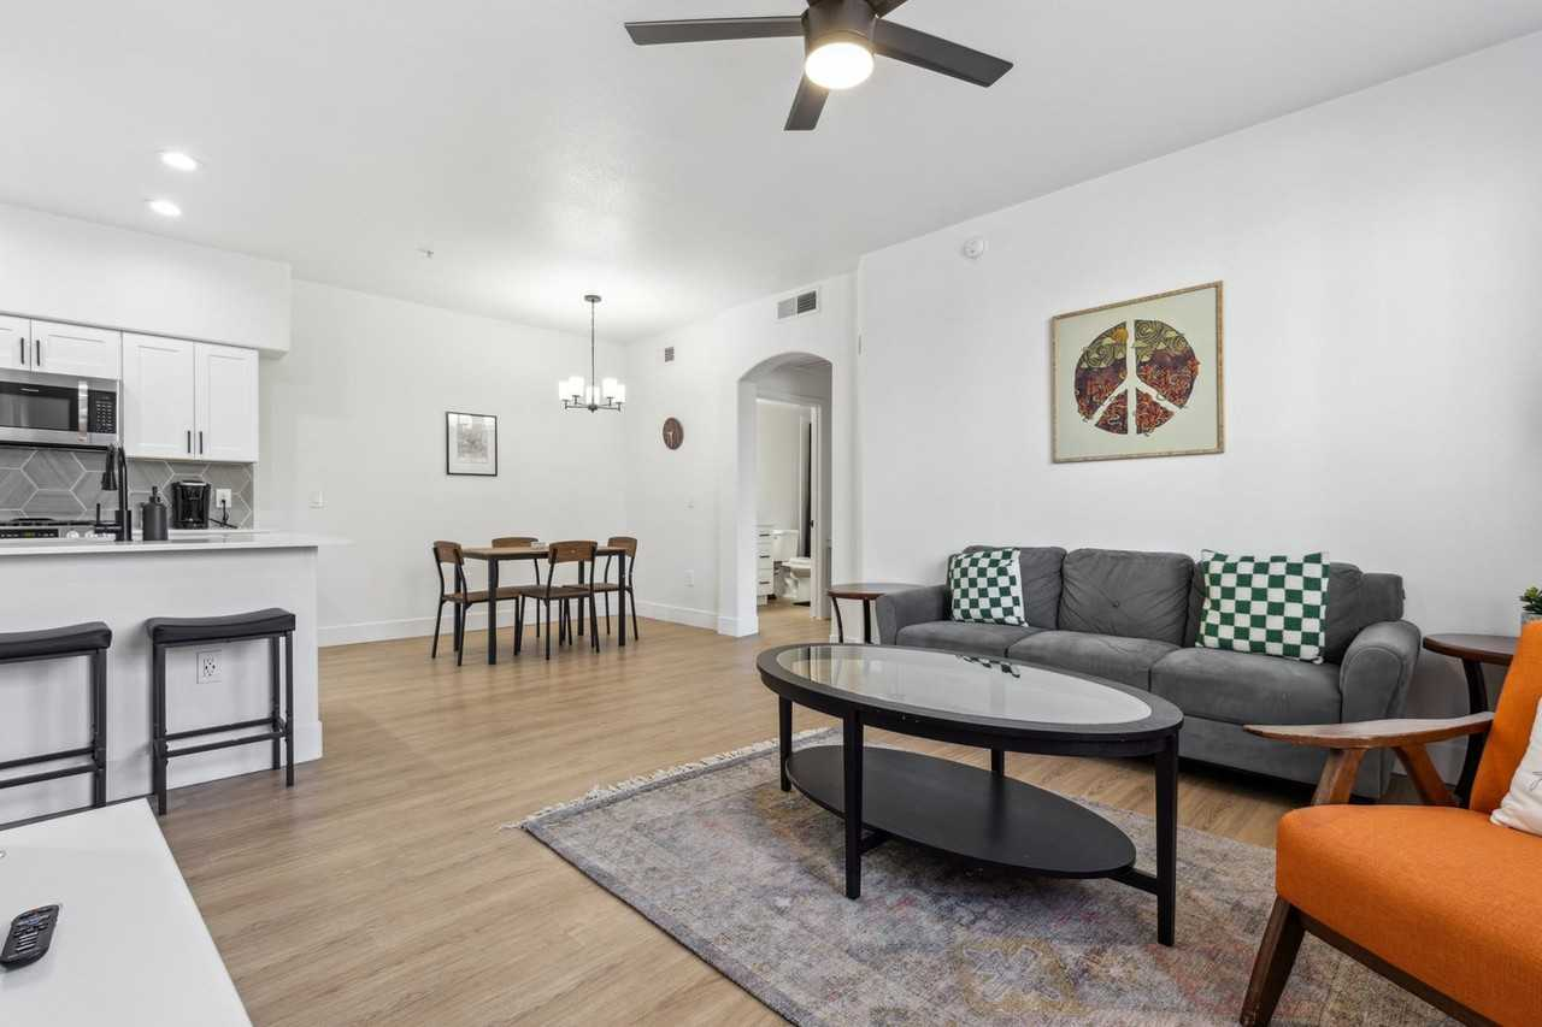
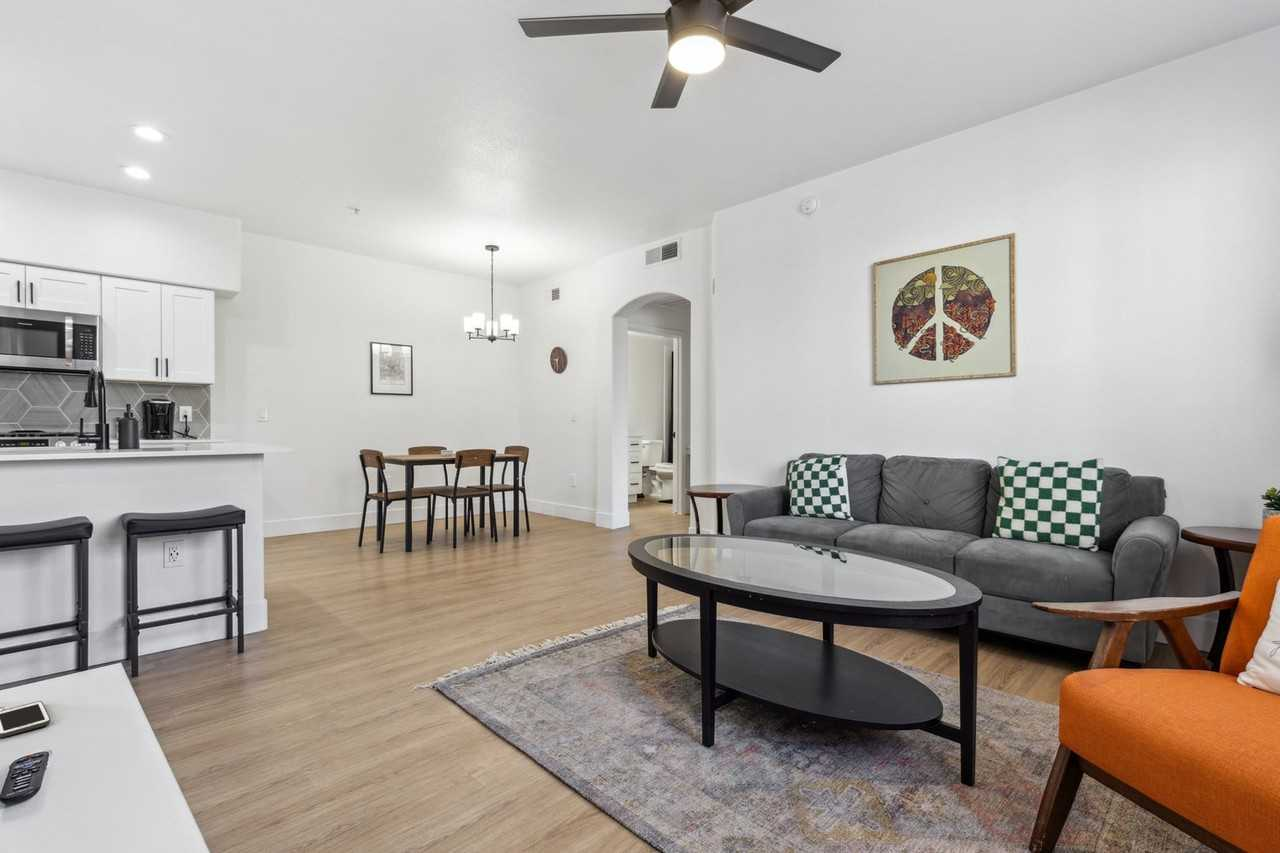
+ cell phone [0,700,51,739]
